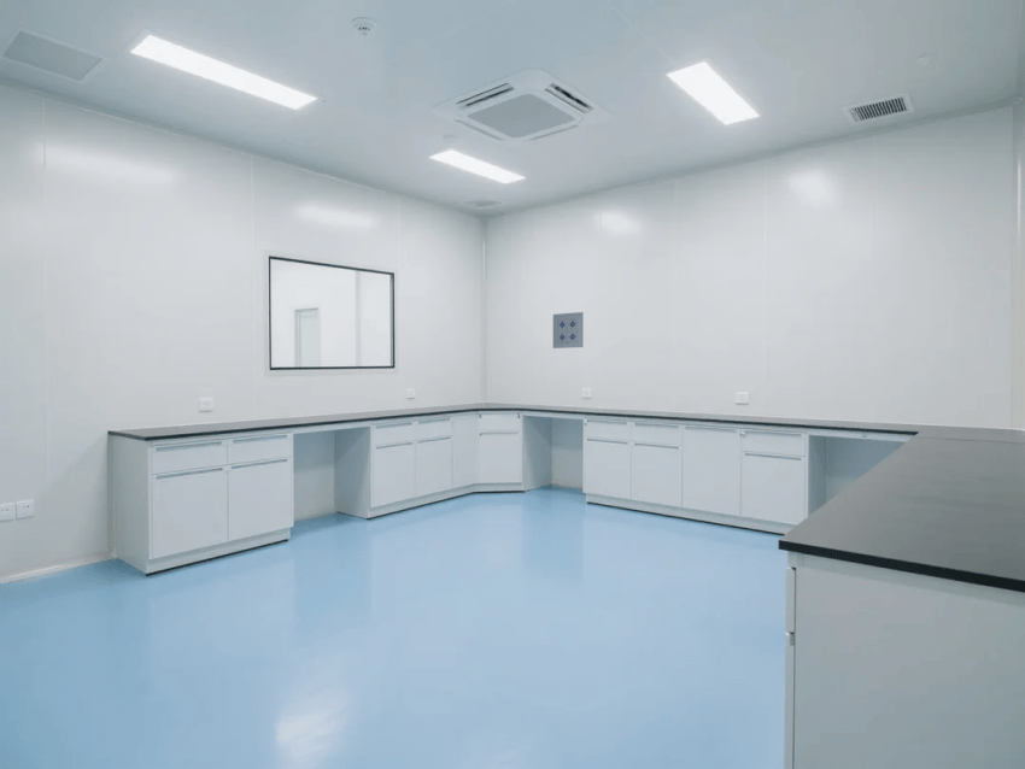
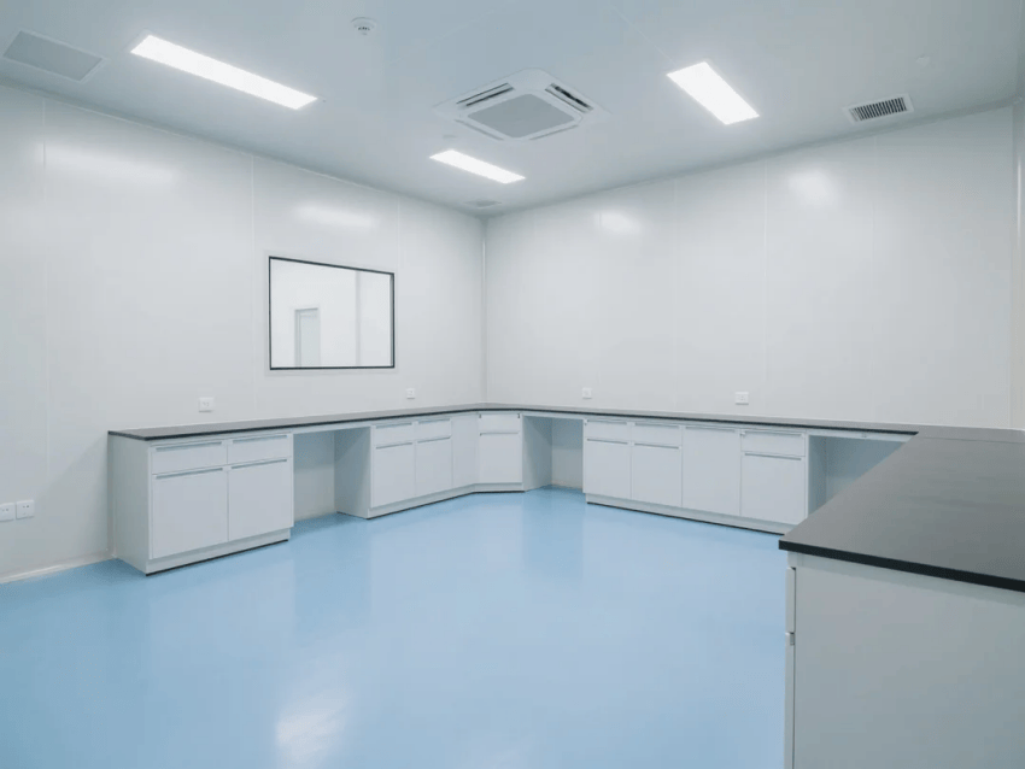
- wall art [552,311,585,350]
